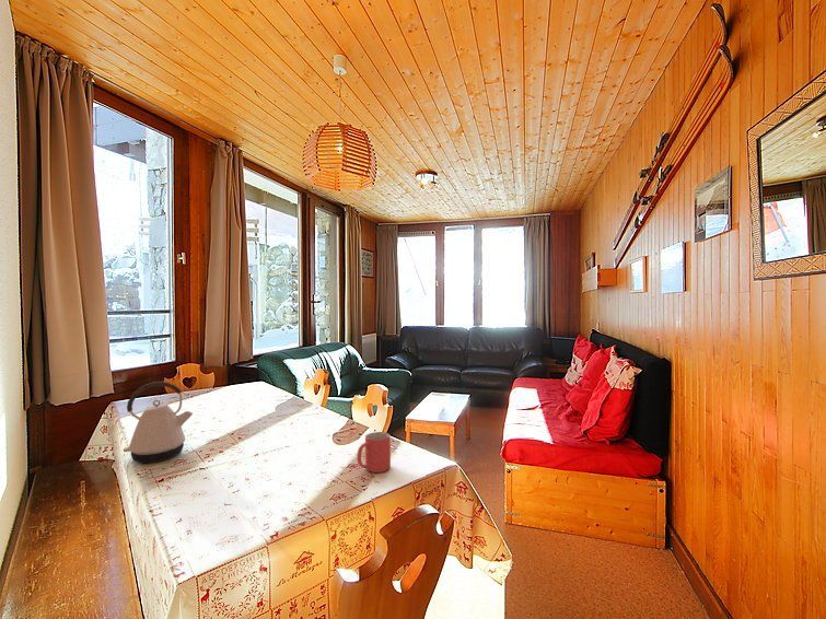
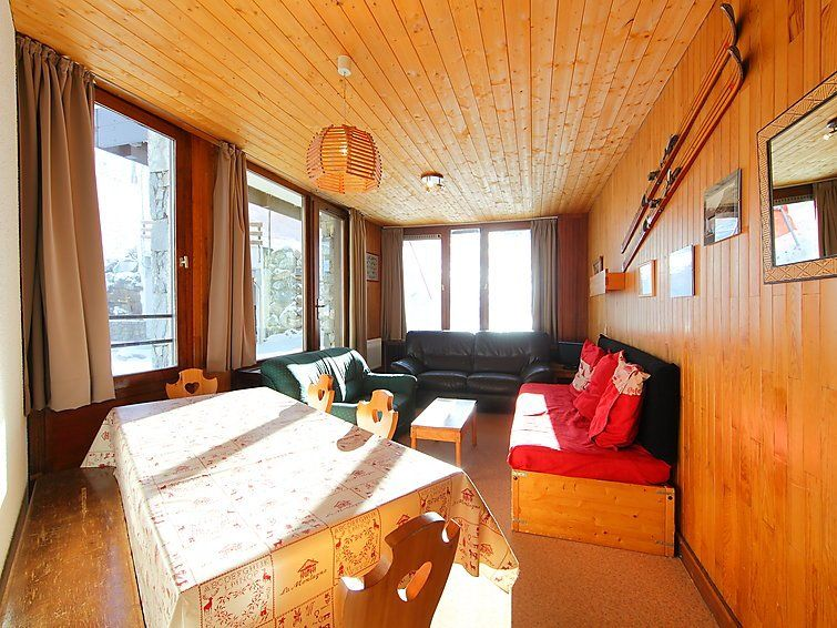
- kettle [123,381,194,464]
- mug [357,431,392,474]
